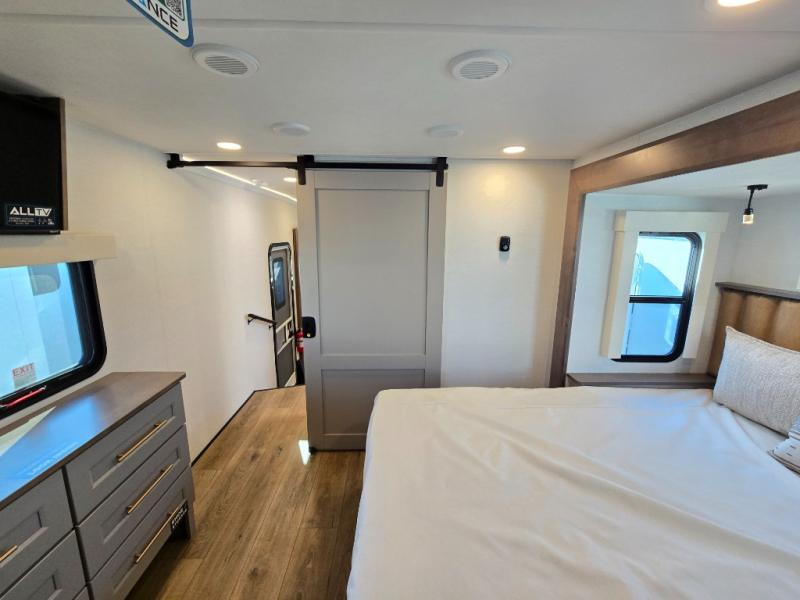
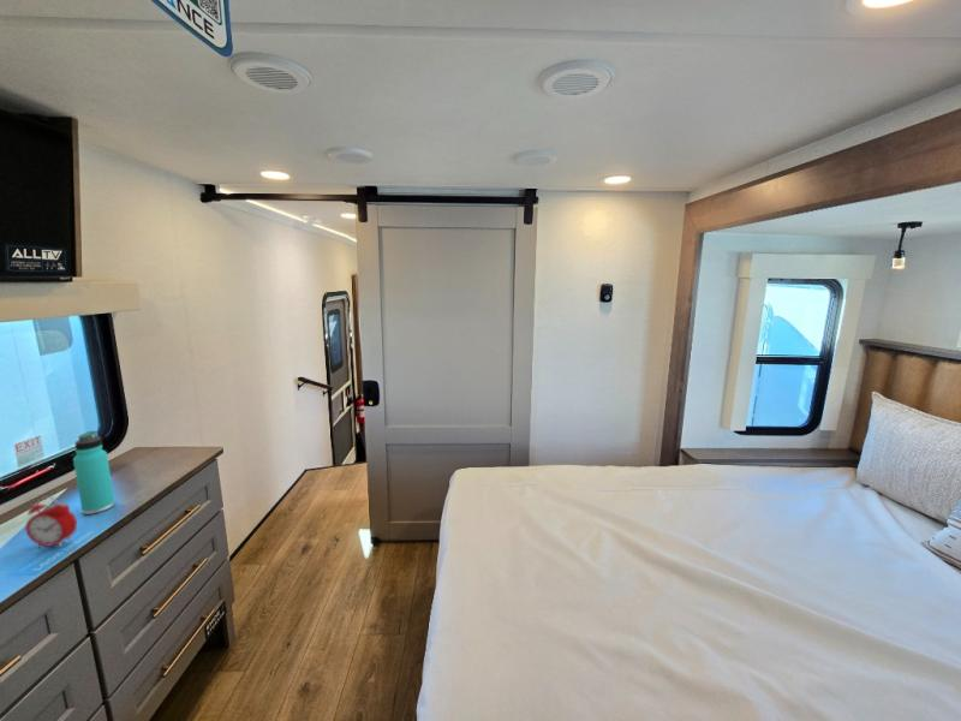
+ alarm clock [24,495,78,549]
+ thermos bottle [72,430,115,516]
